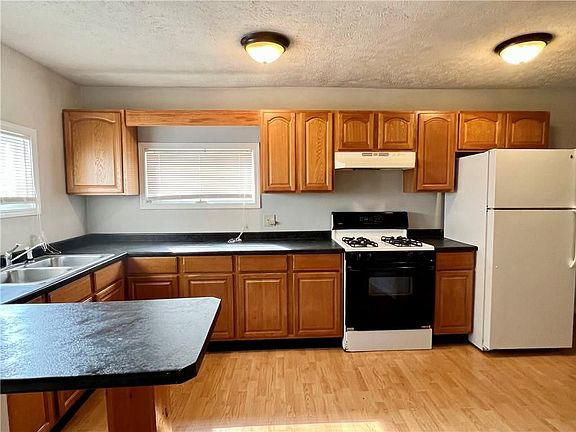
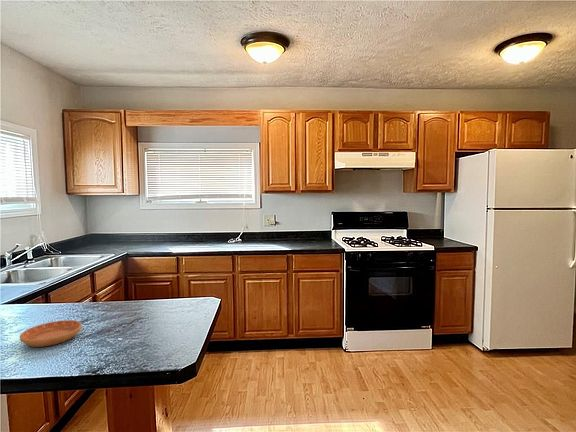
+ saucer [19,319,83,348]
